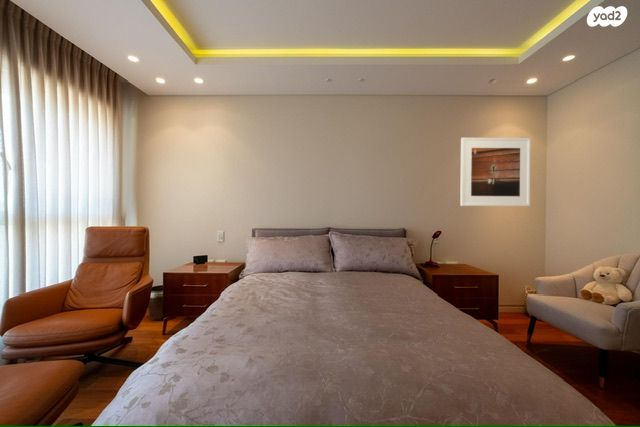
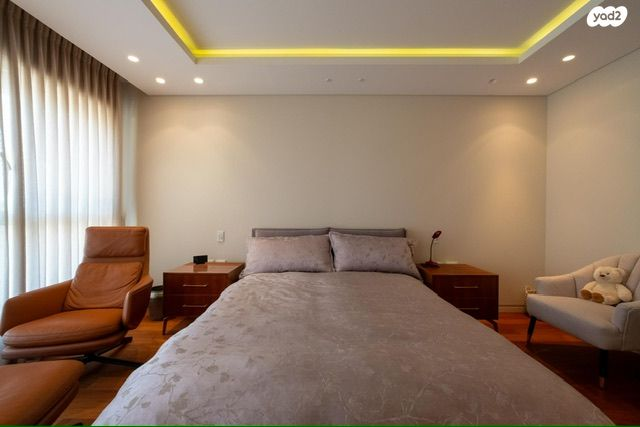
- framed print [459,137,532,207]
